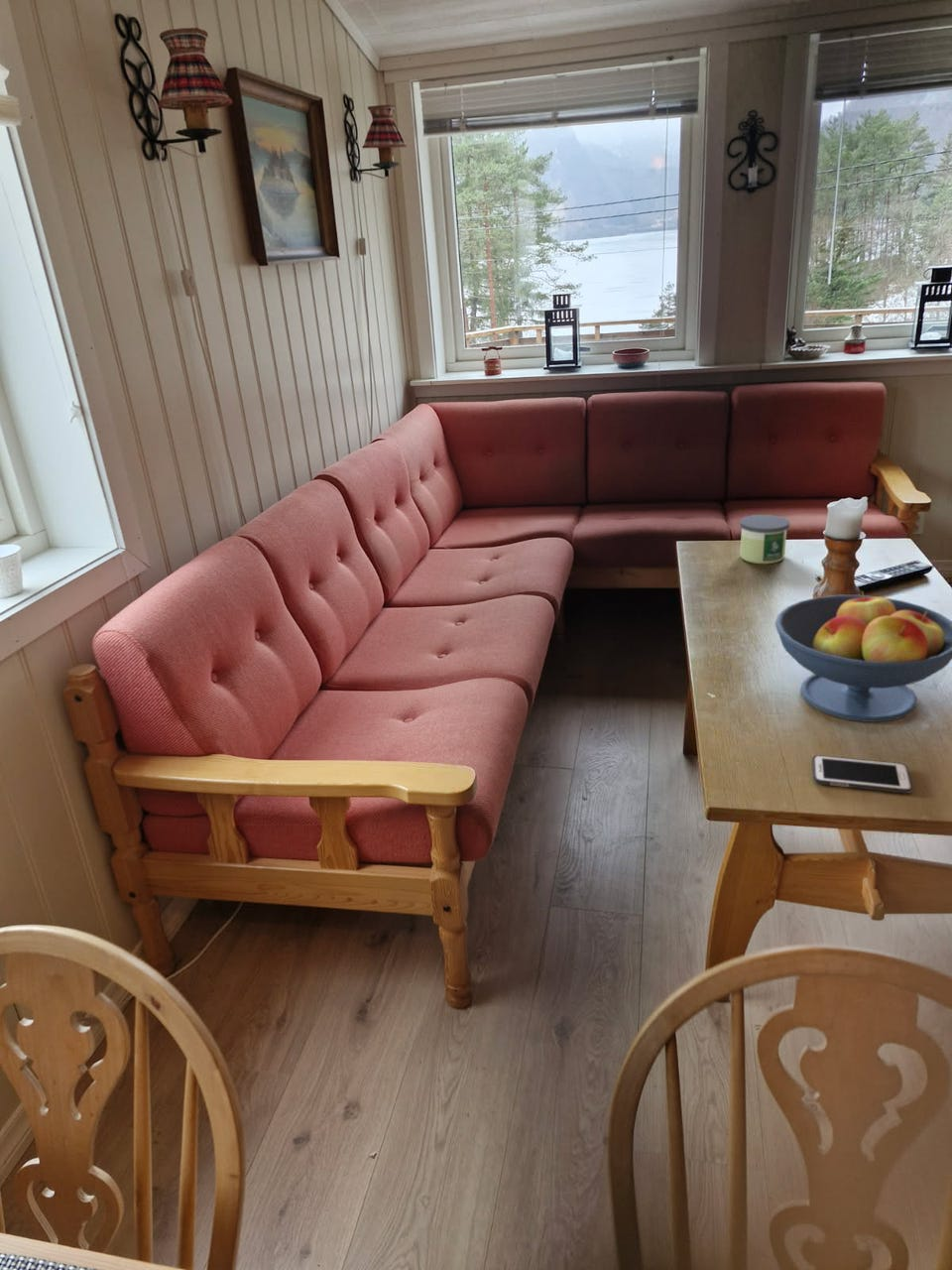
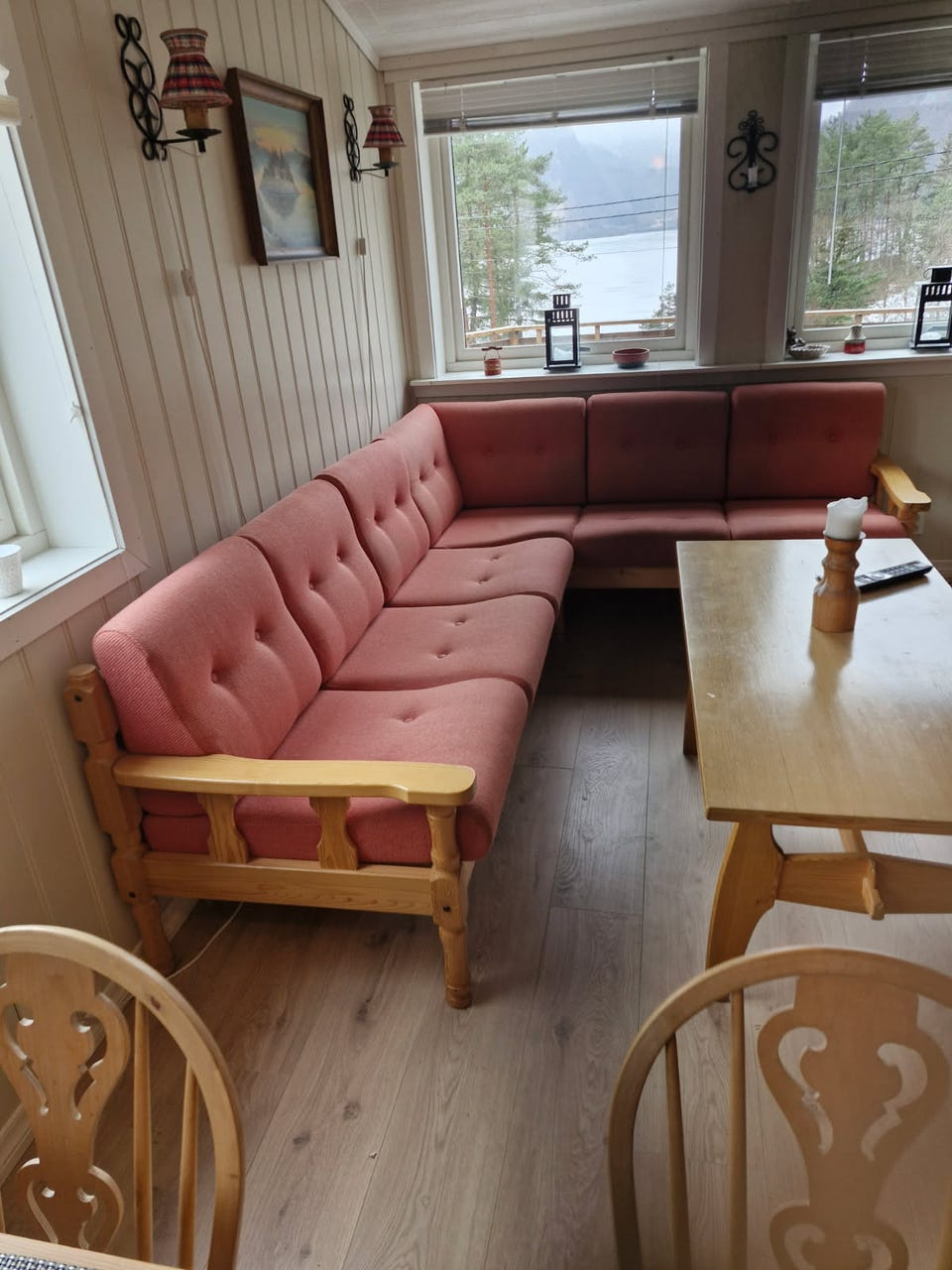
- candle [739,514,790,565]
- fruit bowl [774,590,952,723]
- cell phone [811,754,913,795]
